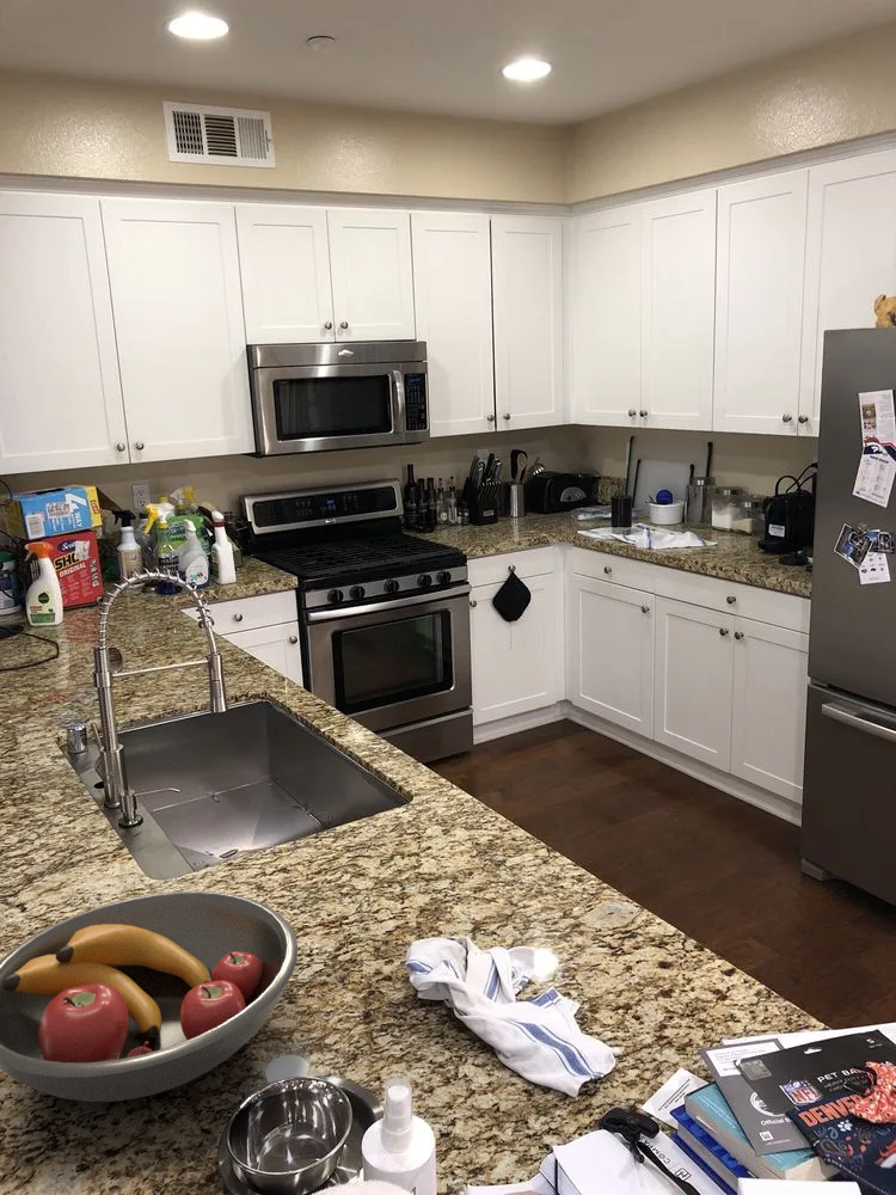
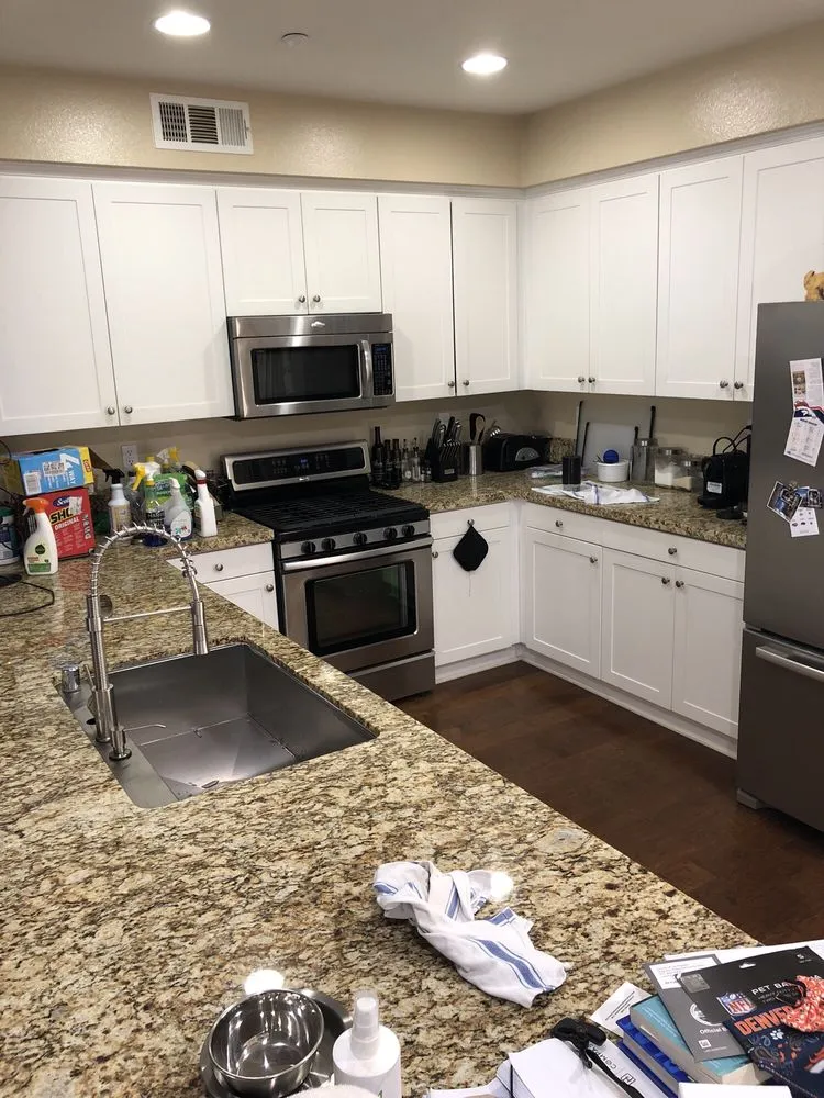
- fruit bowl [0,890,300,1103]
